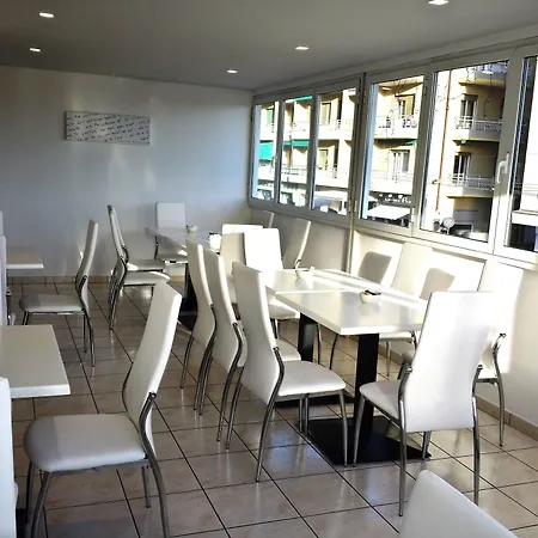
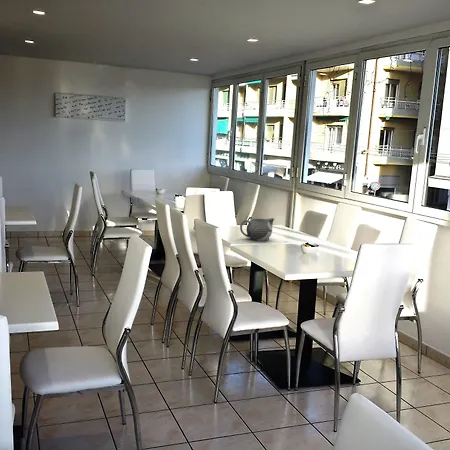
+ teapot [239,217,275,242]
